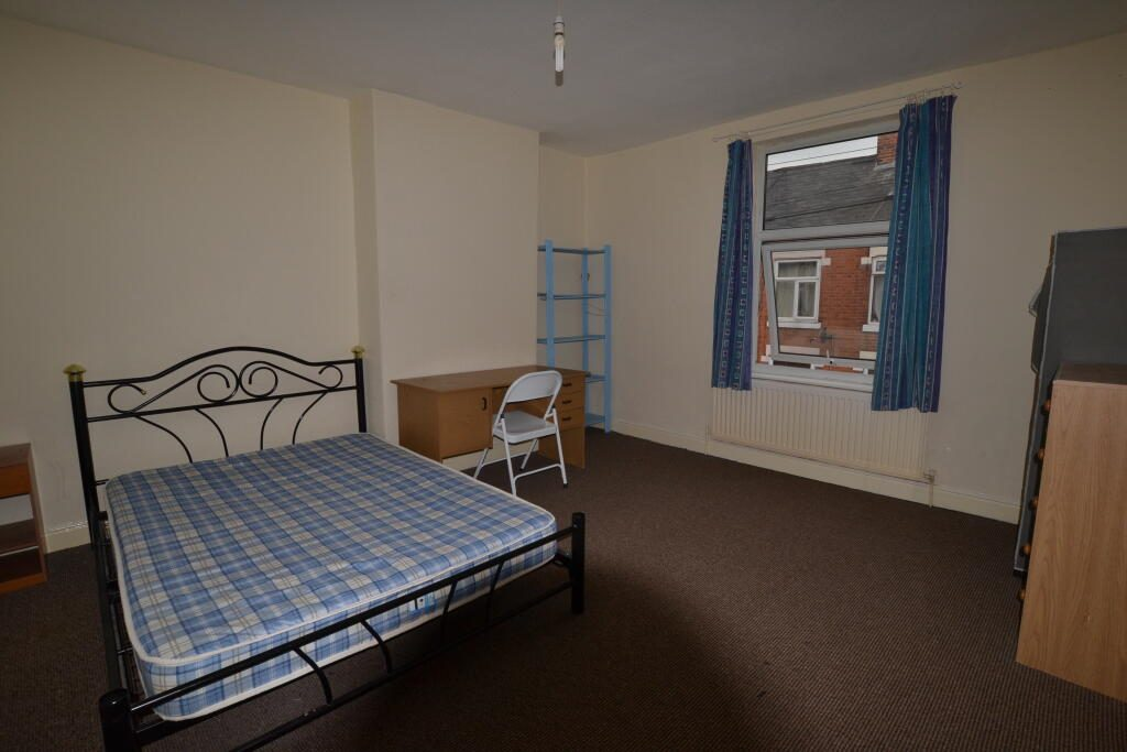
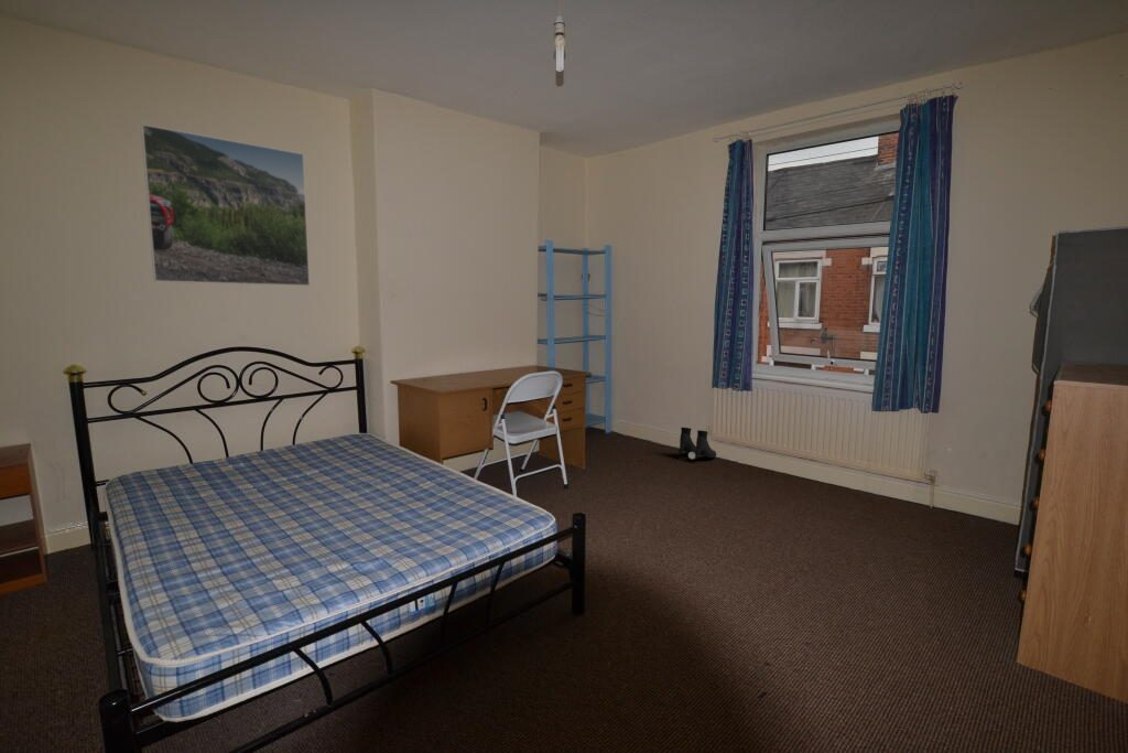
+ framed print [140,123,311,287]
+ boots [677,427,717,460]
